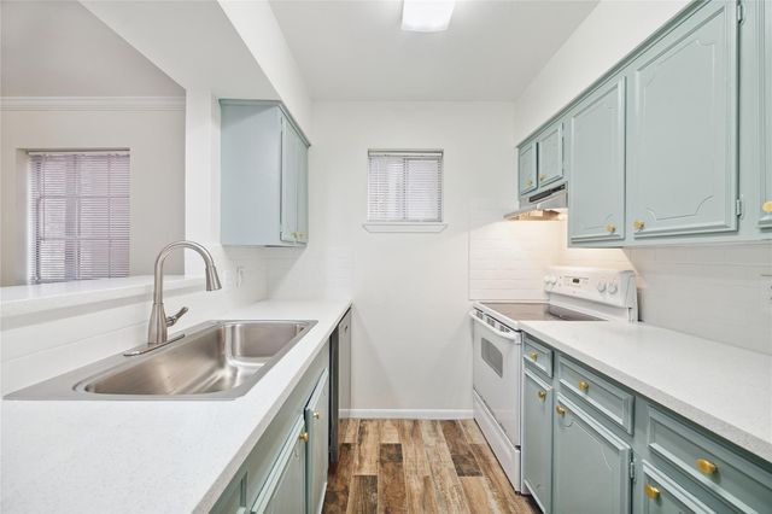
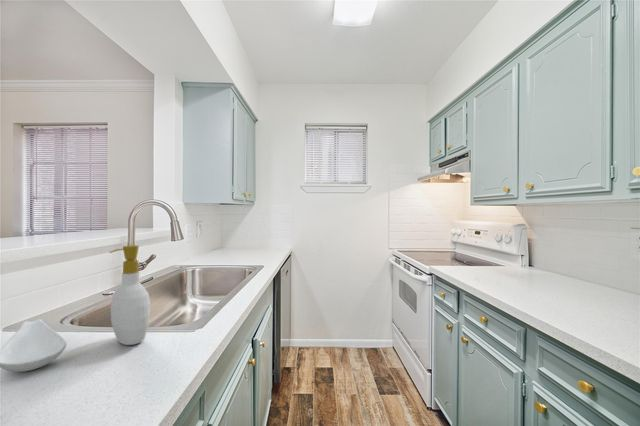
+ spoon rest [0,318,67,373]
+ soap bottle [108,244,151,346]
